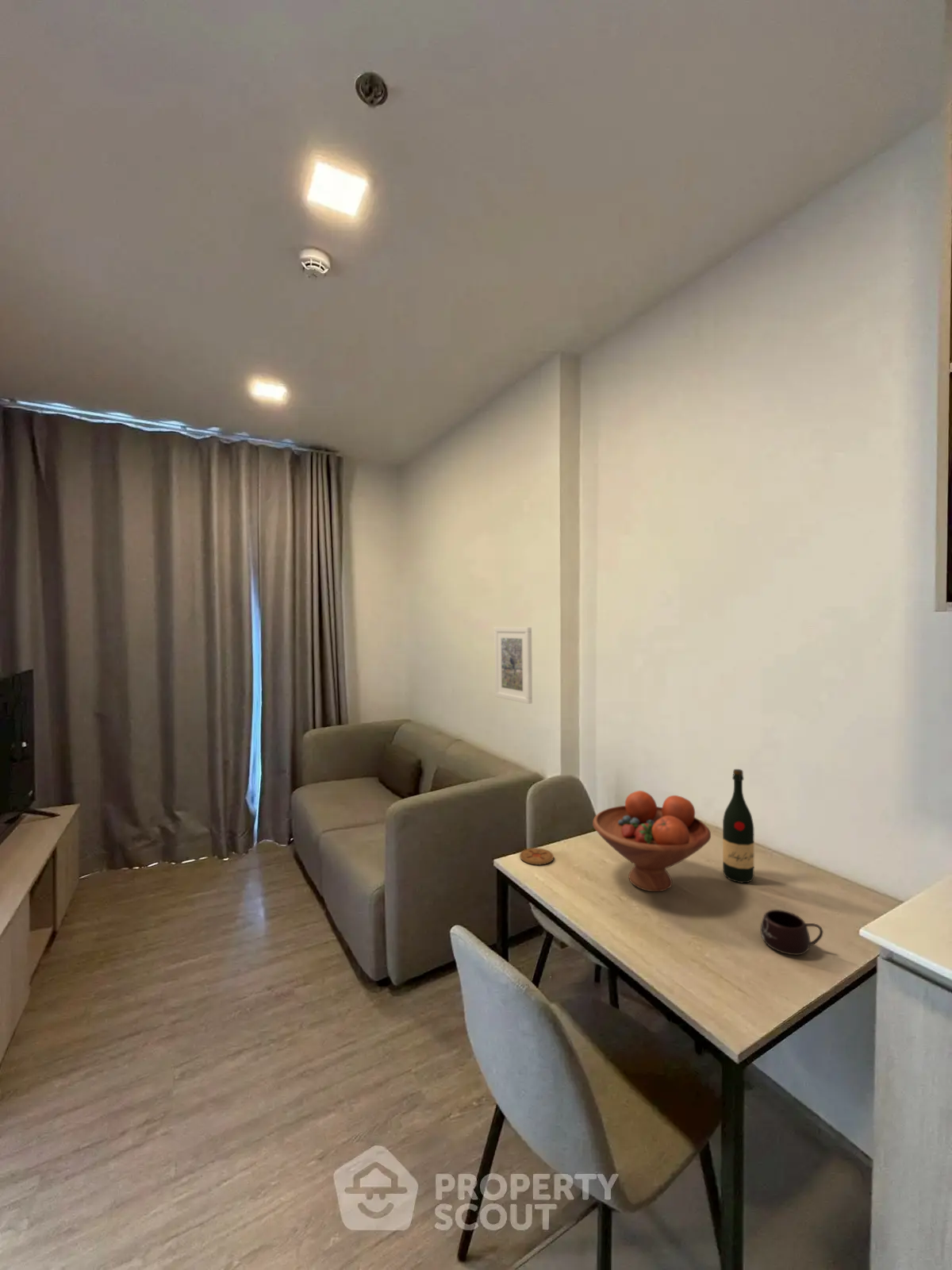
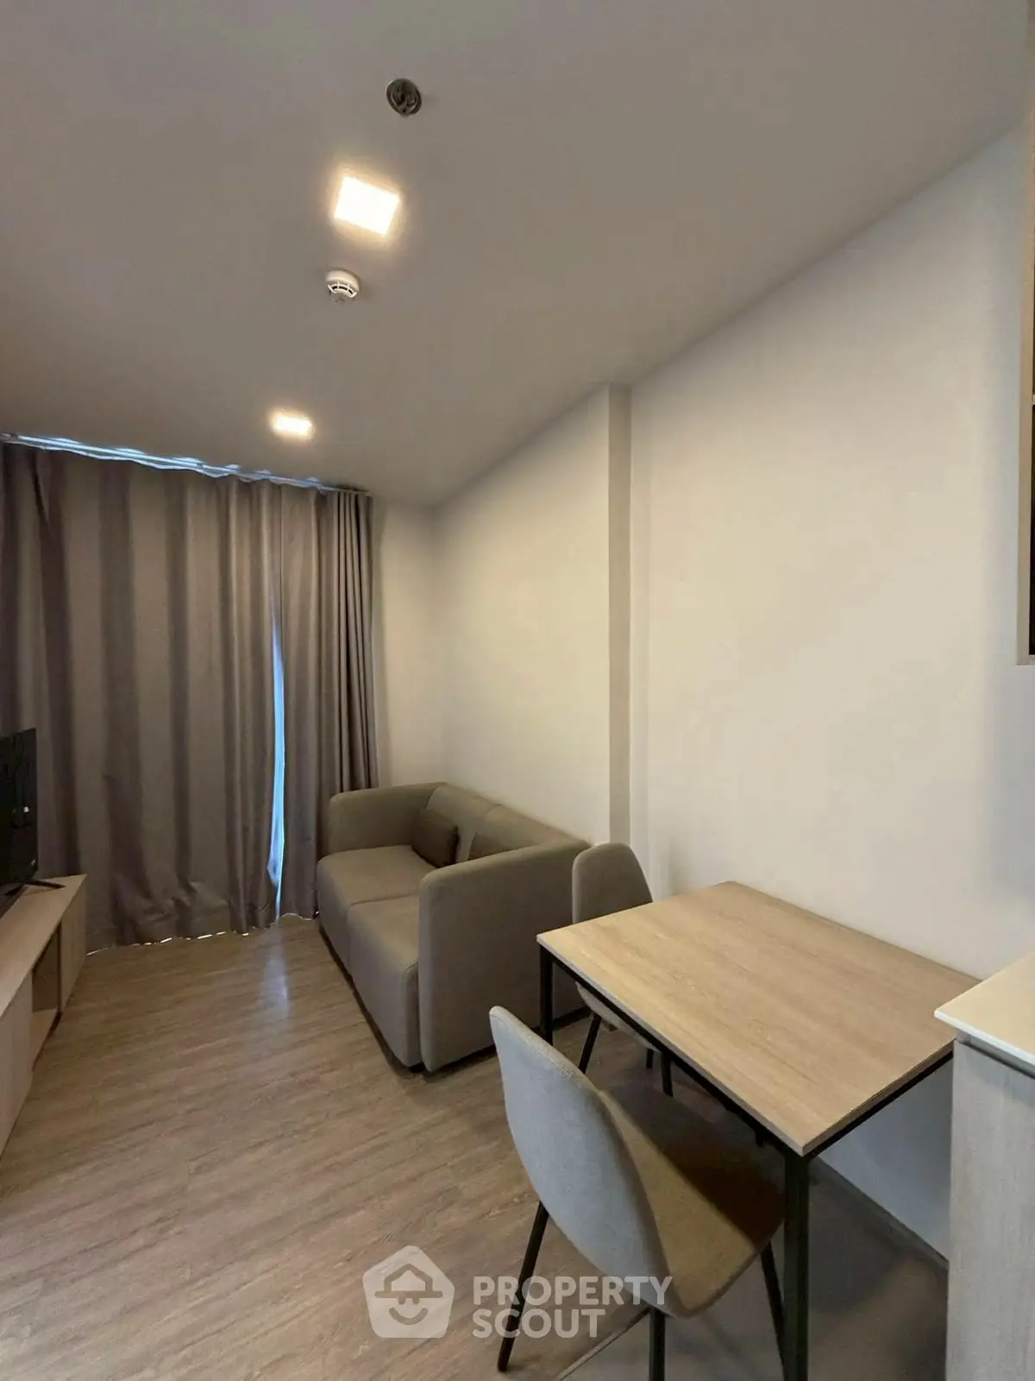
- wine bottle [722,768,754,883]
- mug [759,909,824,956]
- fruit bowl [592,790,712,892]
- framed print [493,626,533,705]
- coaster [519,847,555,865]
